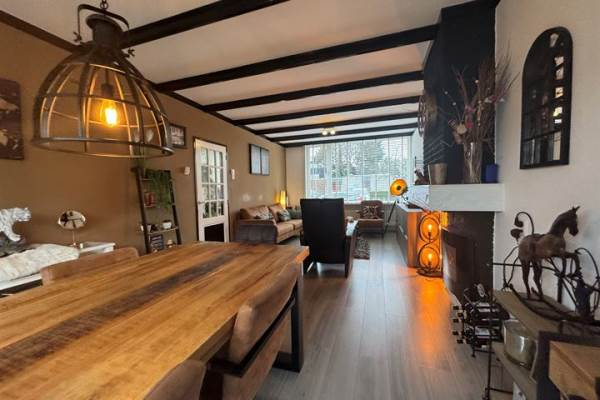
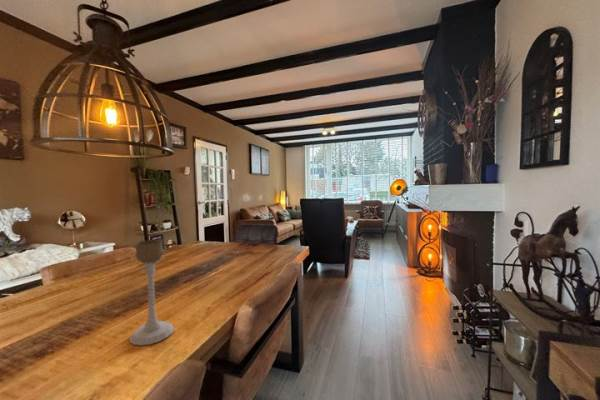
+ candle holder [129,239,175,347]
